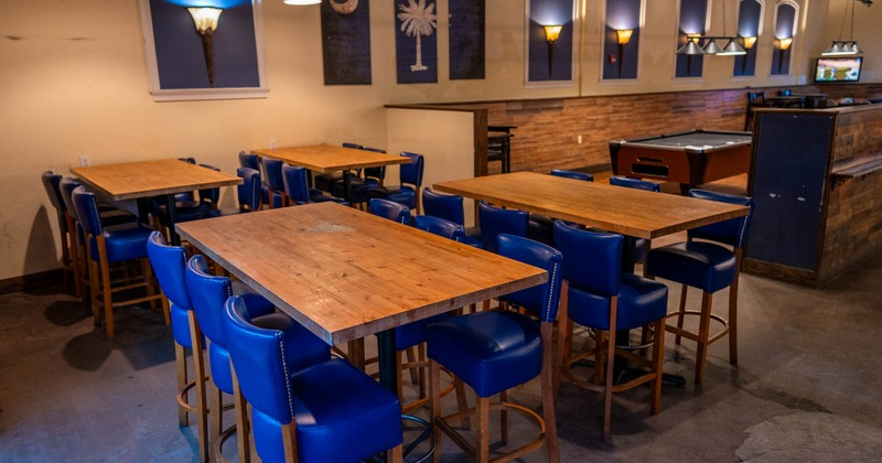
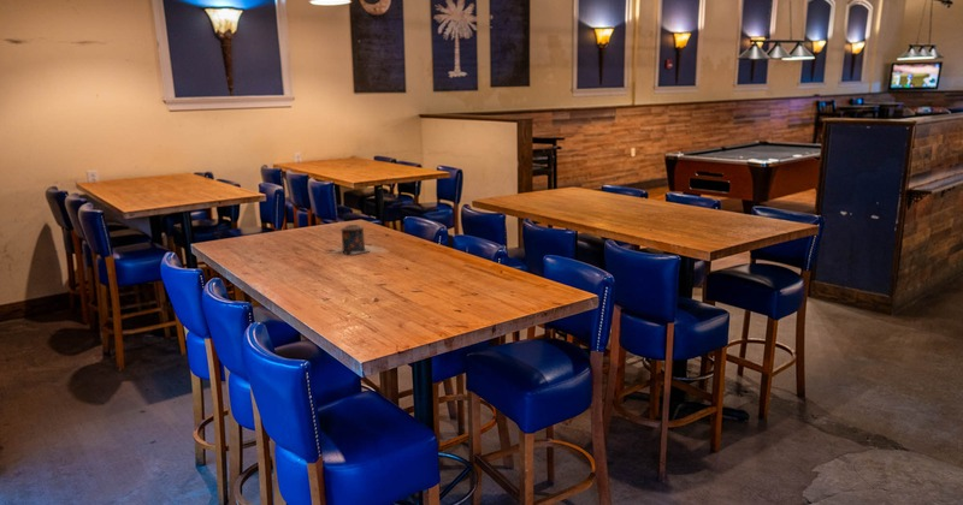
+ candle [341,224,371,256]
